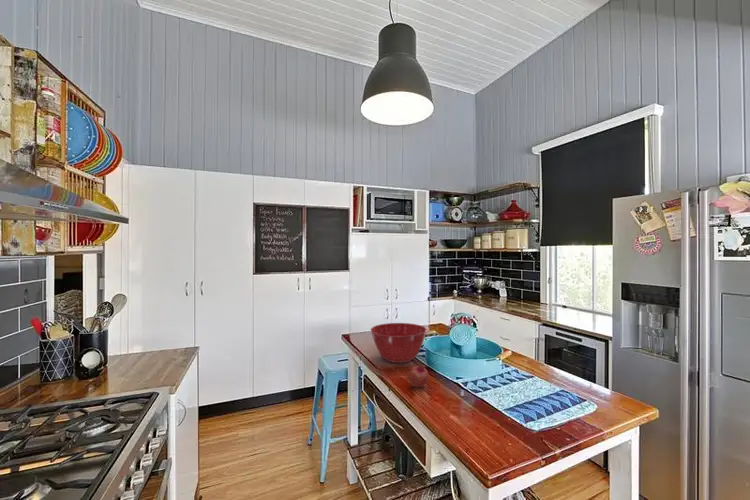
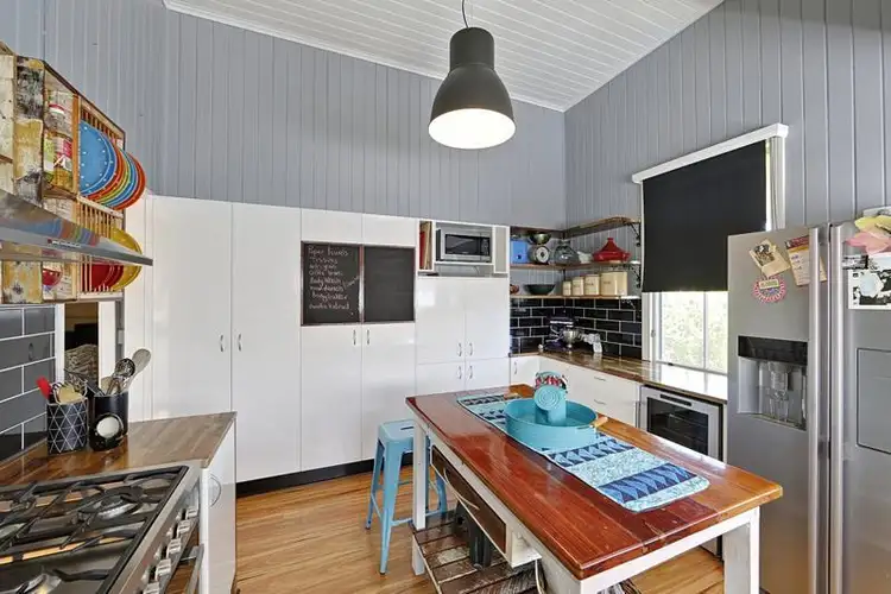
- mixing bowl [370,322,427,364]
- fruit [407,364,429,388]
